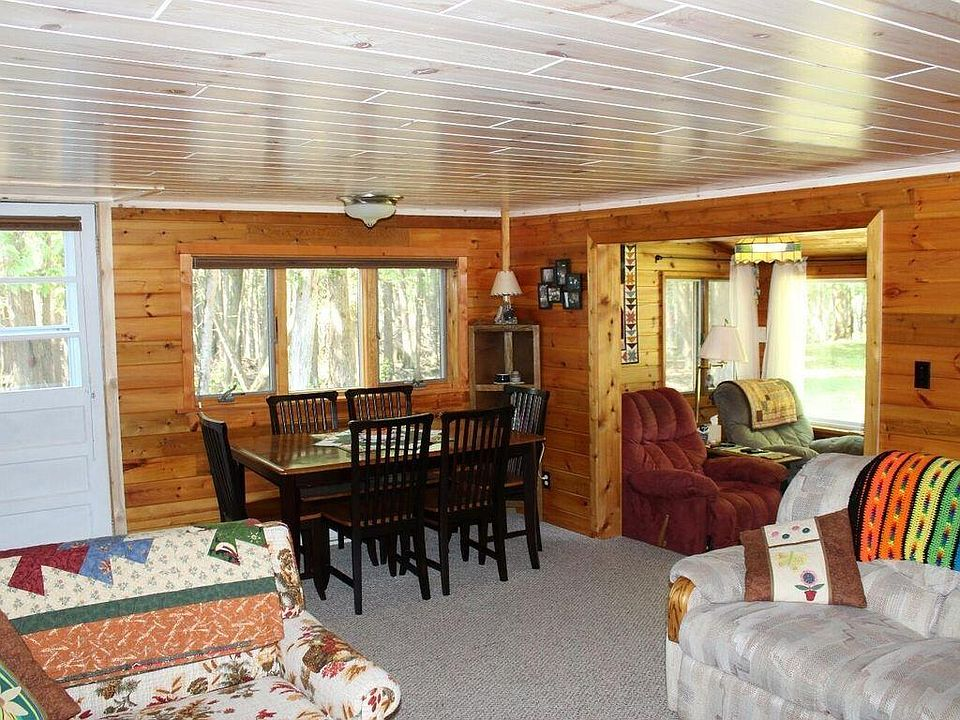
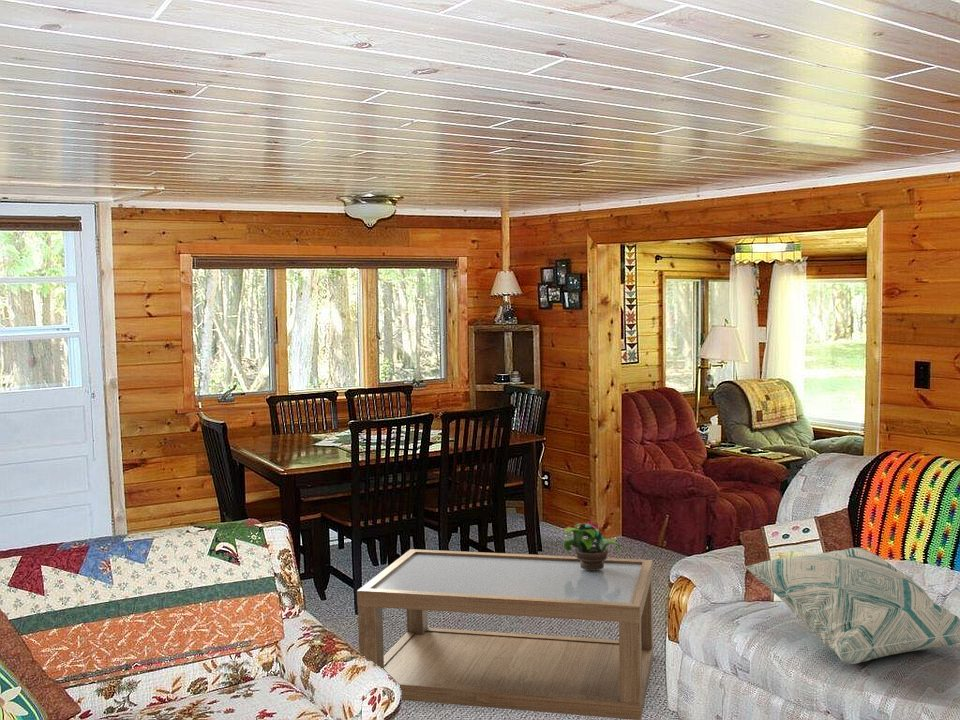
+ coffee table [356,548,654,720]
+ potted flower [563,520,621,570]
+ decorative pillow [743,547,960,665]
